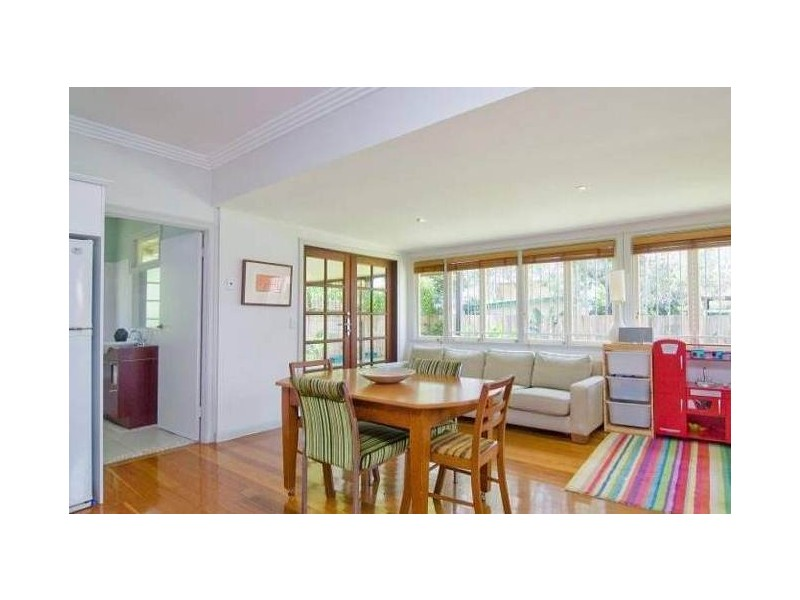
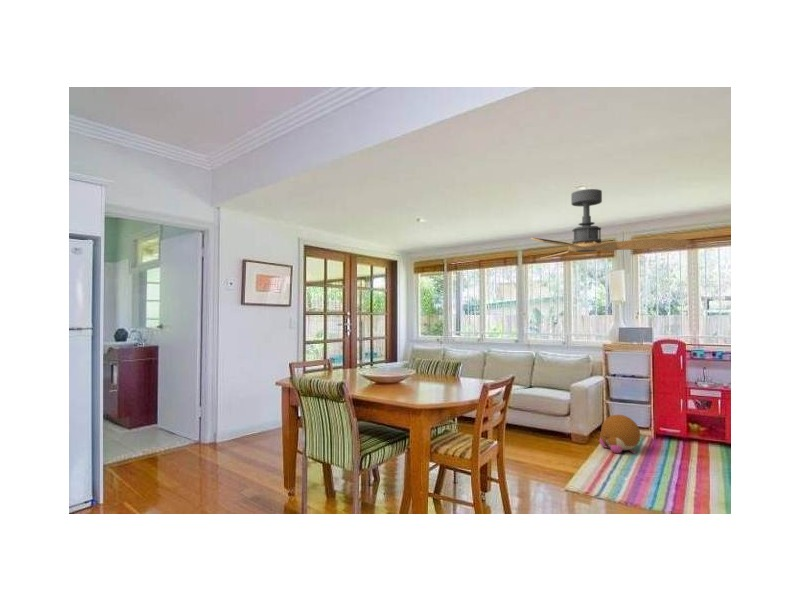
+ plush toy [598,414,641,455]
+ ceiling fan [530,188,690,260]
